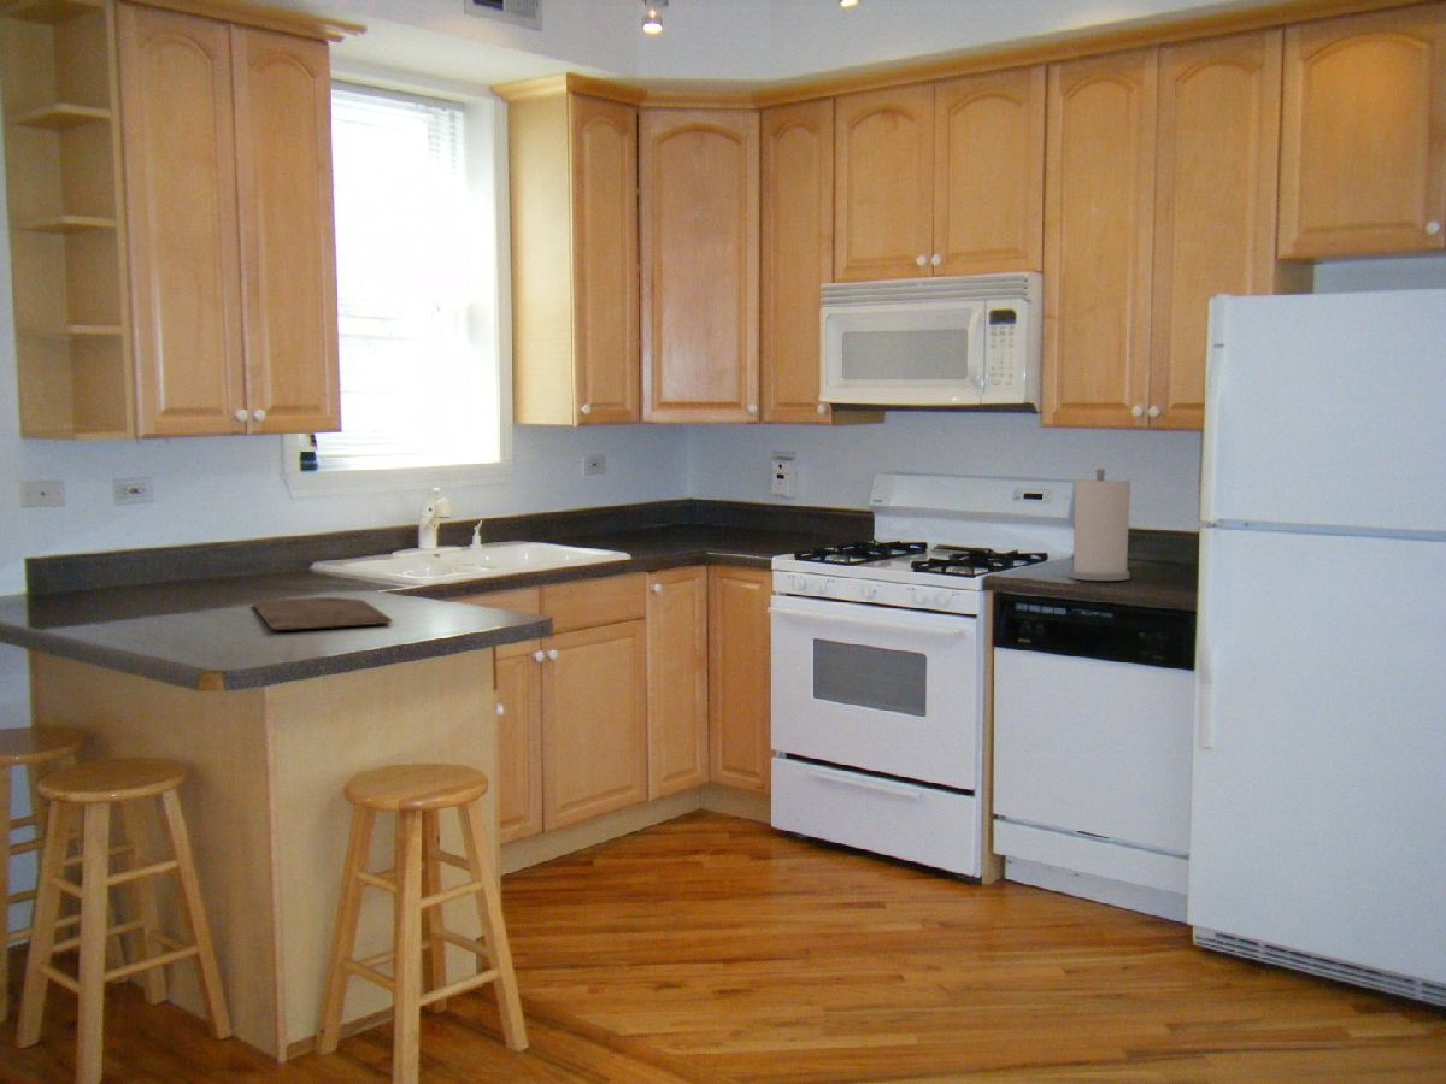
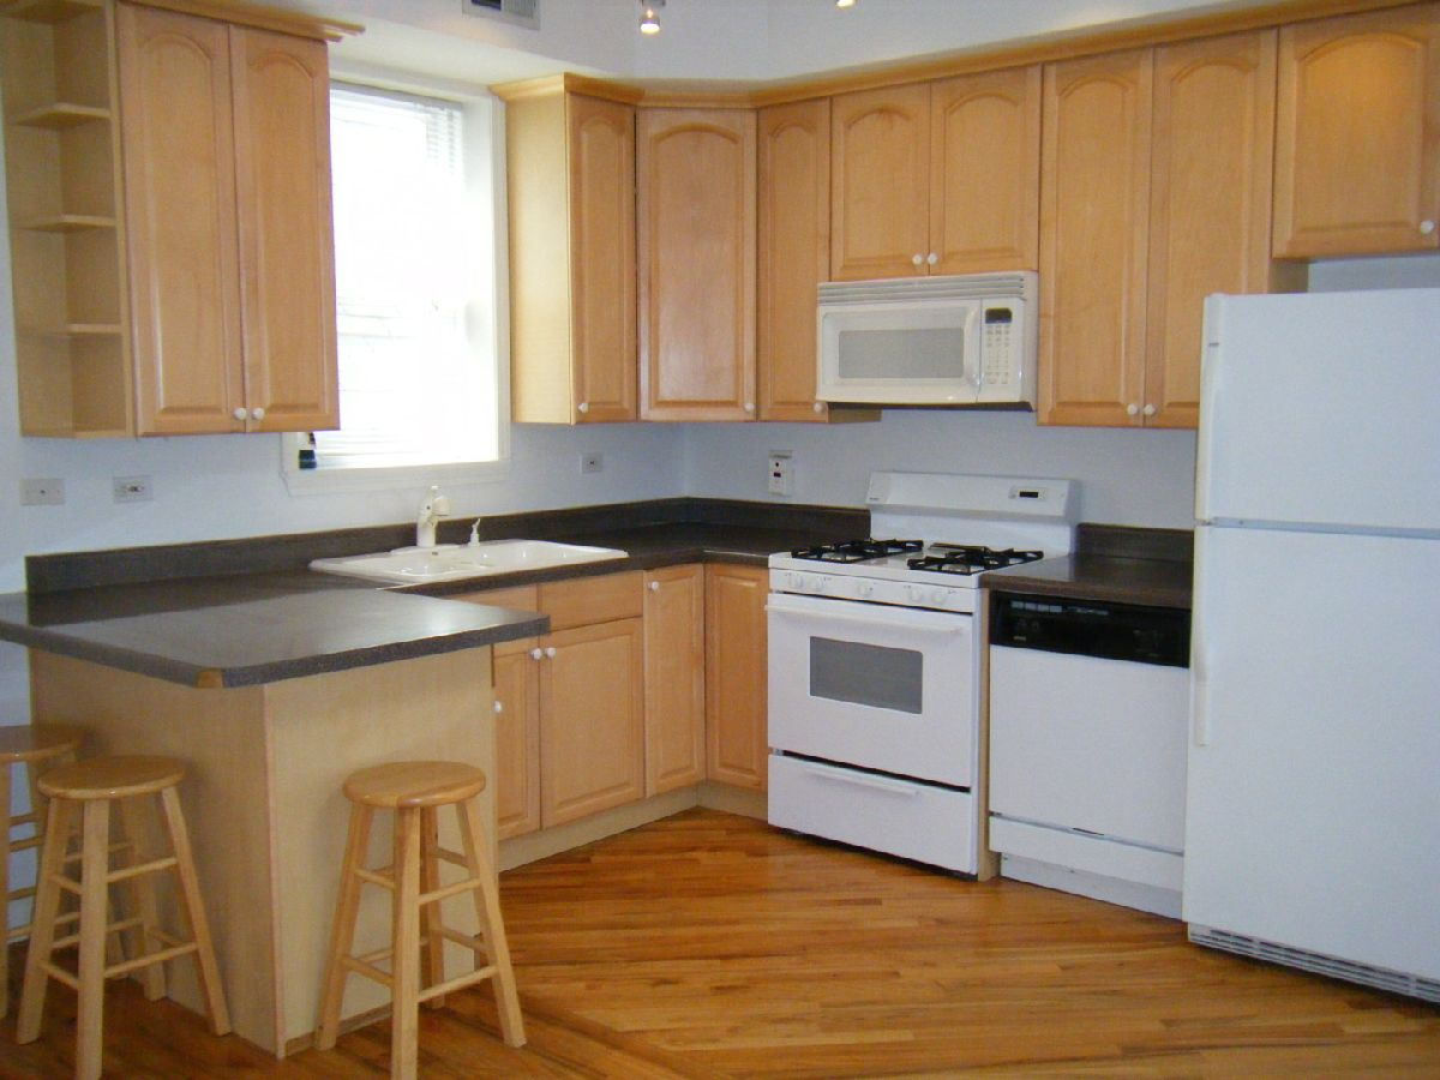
- paper towel [1066,467,1131,582]
- cutting board [251,596,393,631]
